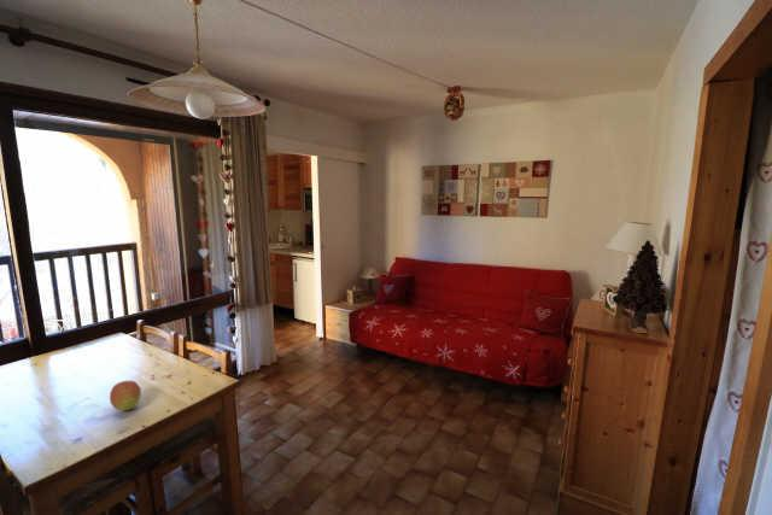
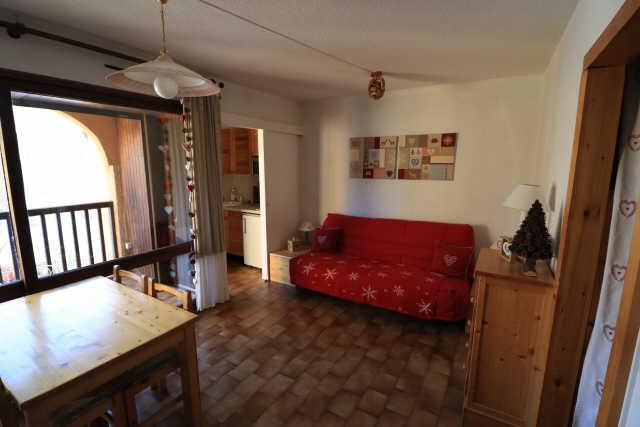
- fruit [109,380,142,412]
